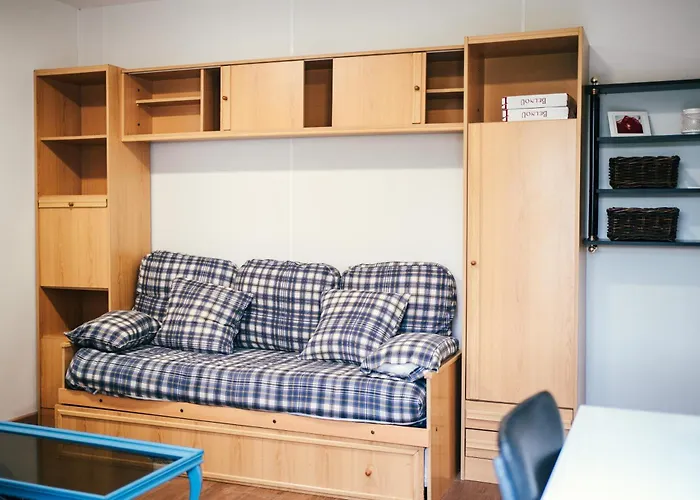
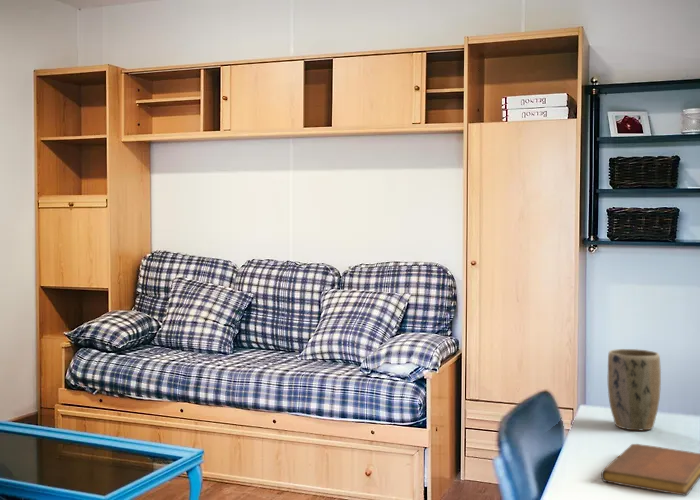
+ notebook [600,443,700,497]
+ plant pot [607,348,662,431]
